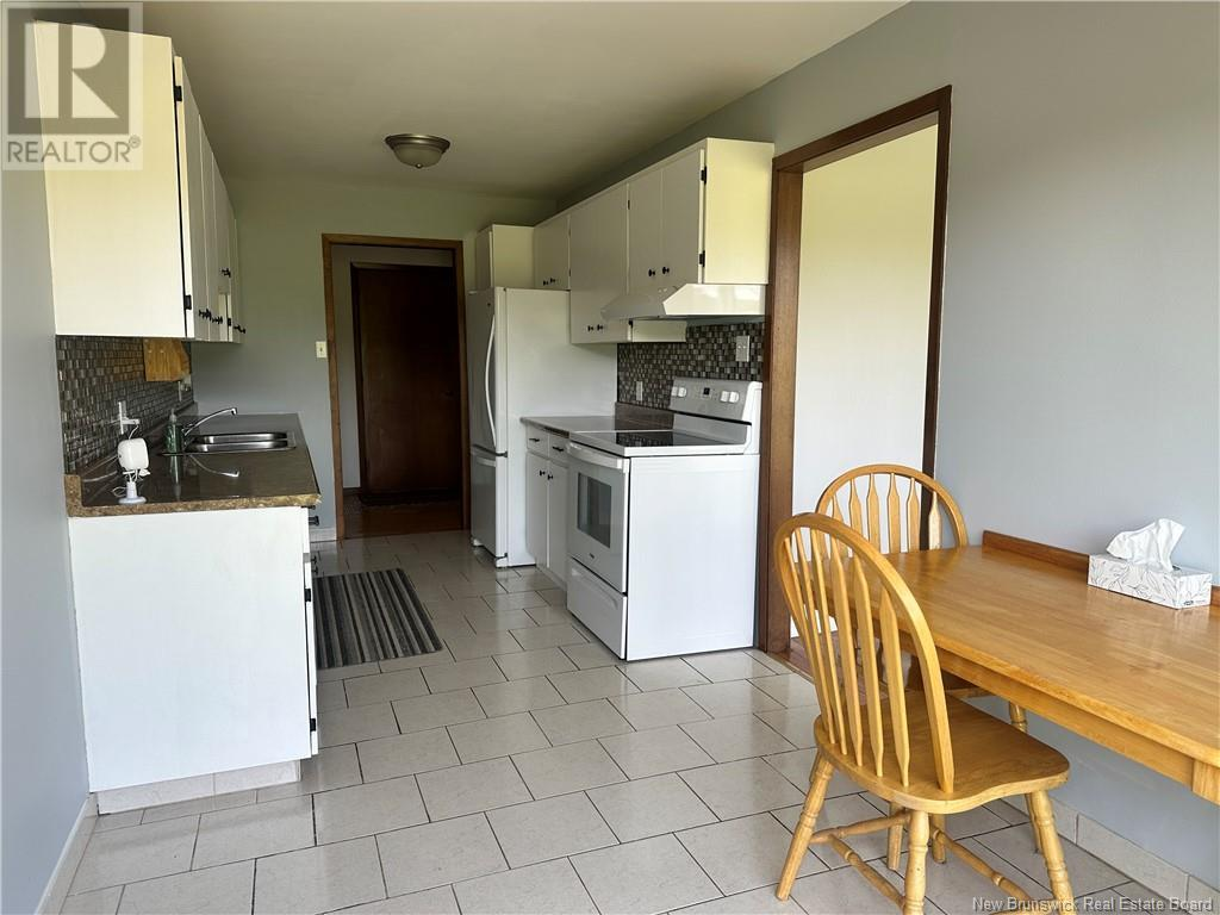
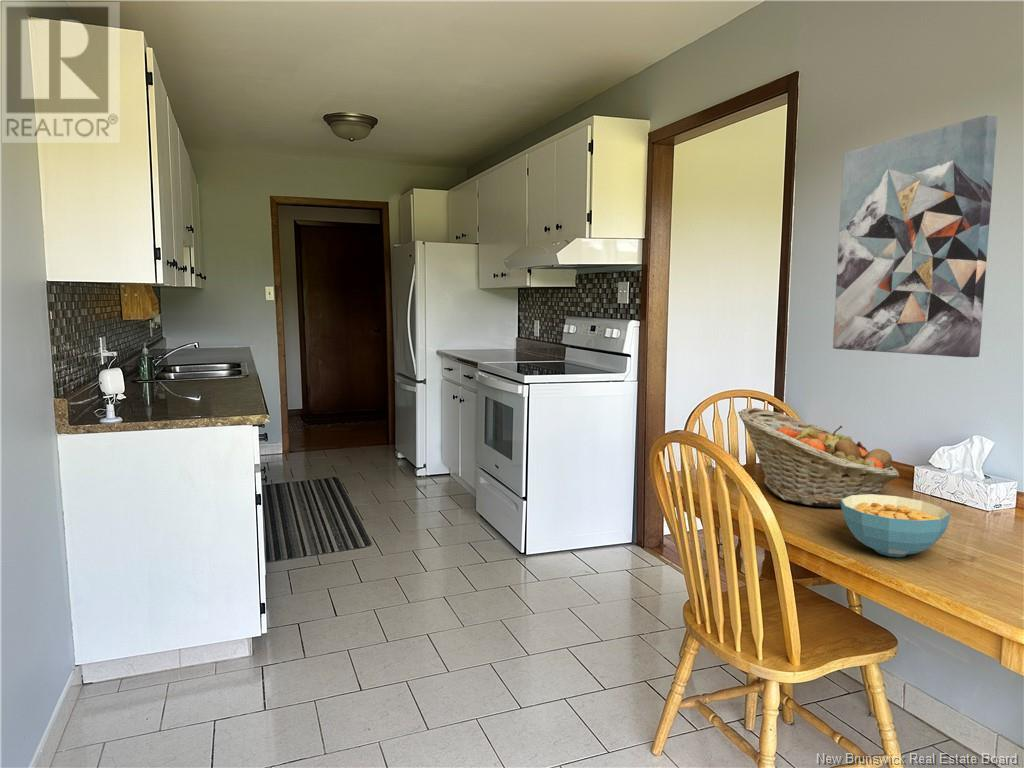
+ fruit basket [737,407,900,508]
+ wall art [832,114,998,358]
+ cereal bowl [840,494,951,558]
